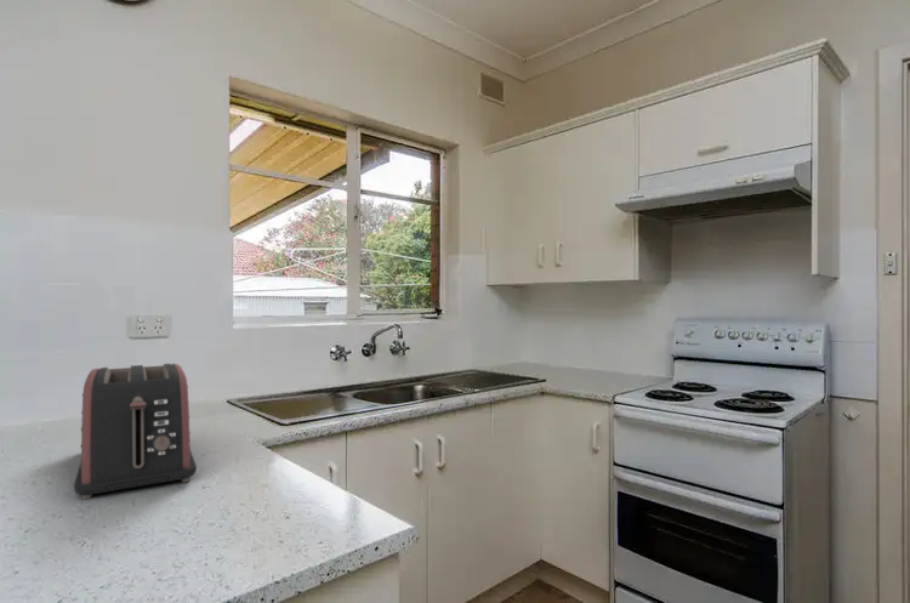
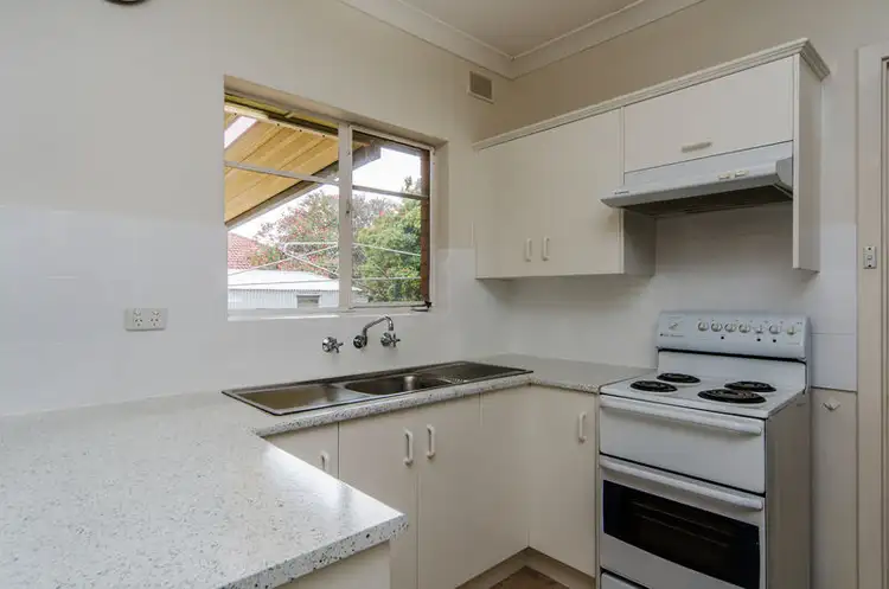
- toaster [73,363,198,500]
